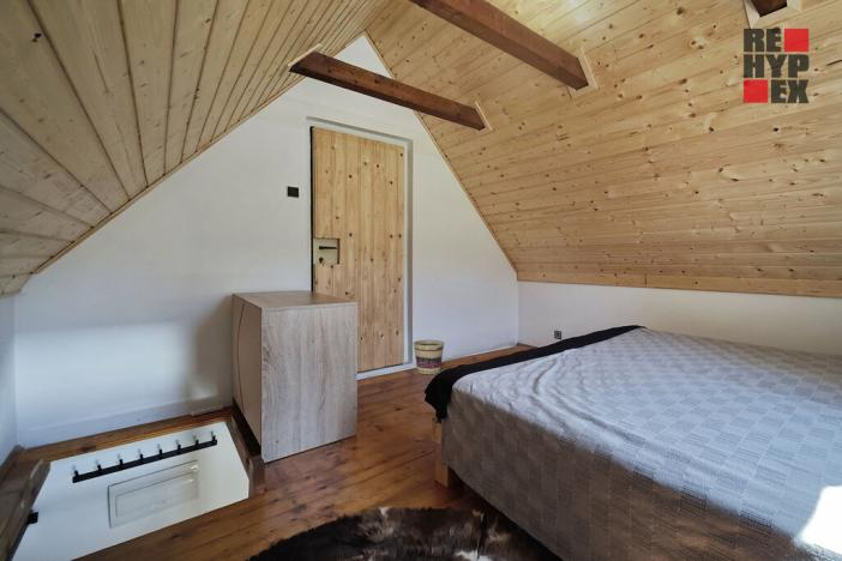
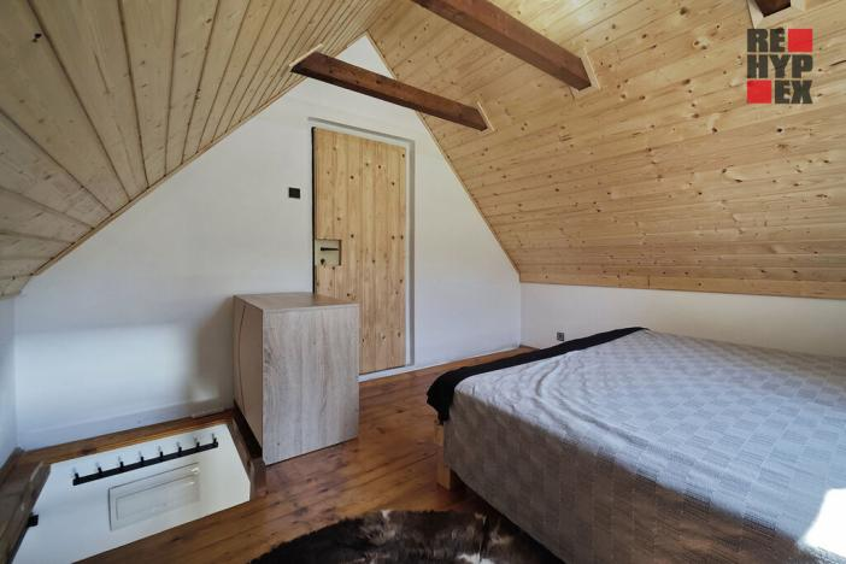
- basket [413,339,445,375]
